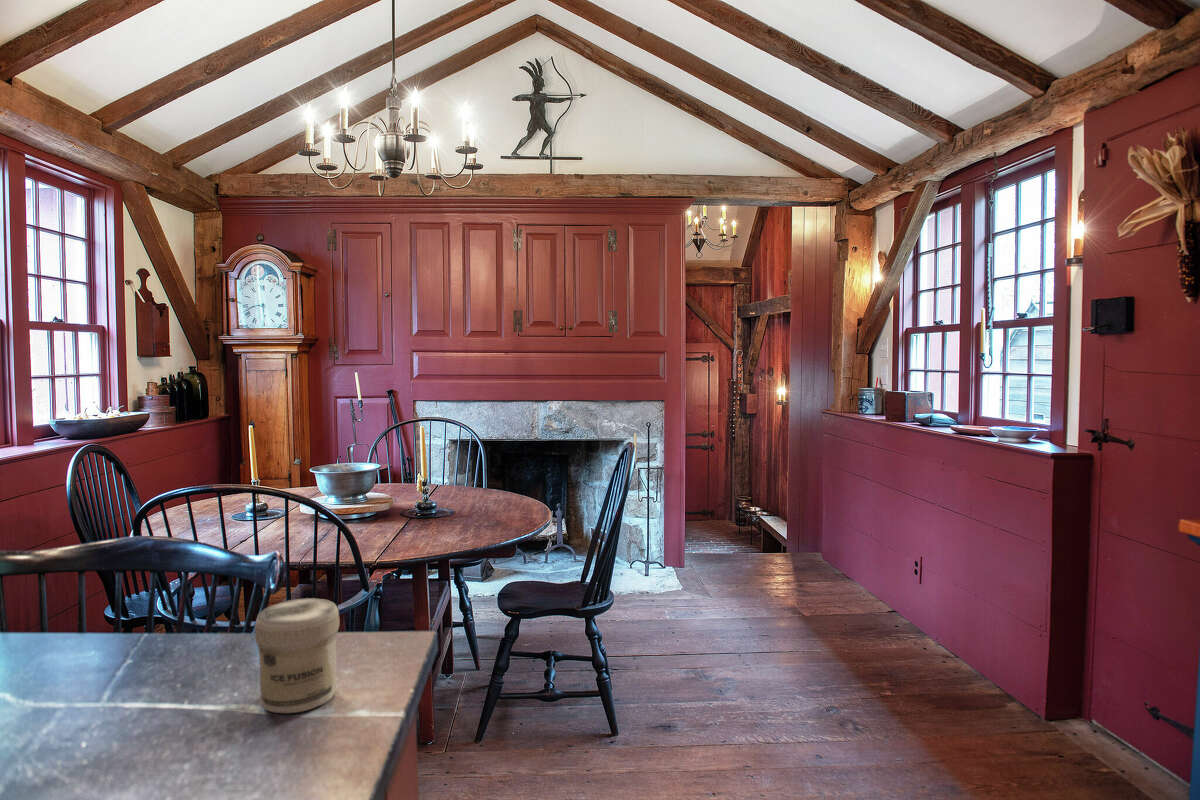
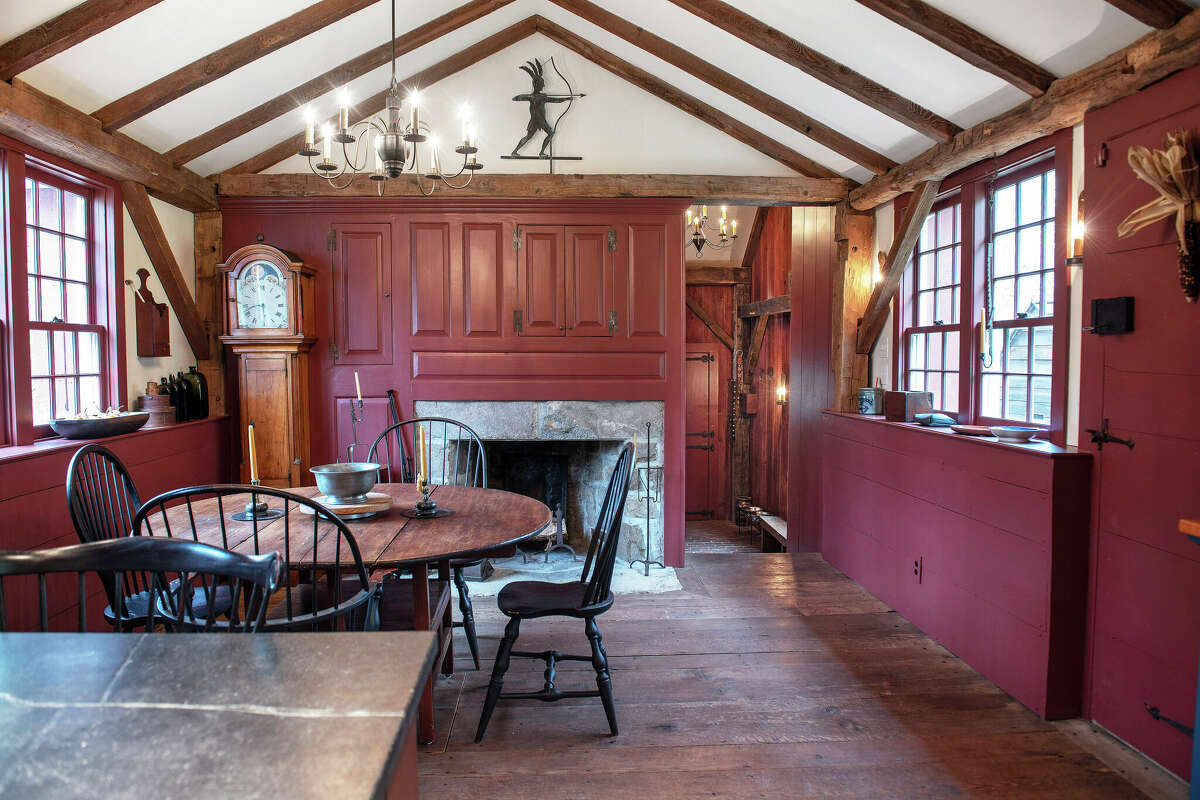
- jar [254,597,340,714]
